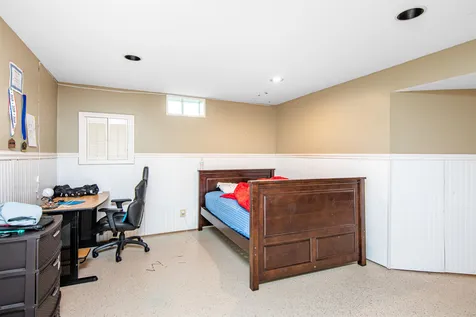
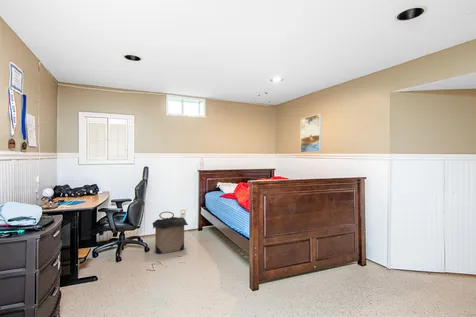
+ laundry hamper [152,210,189,255]
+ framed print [300,113,322,153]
